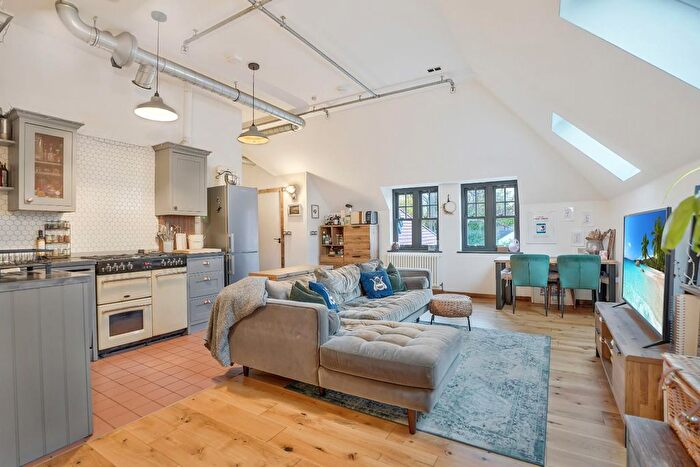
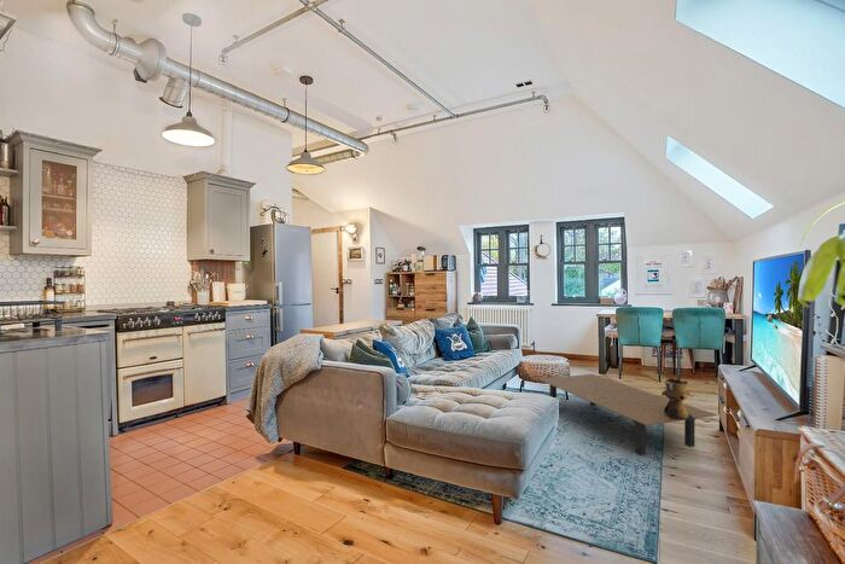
+ ceramic vessel [660,377,698,421]
+ coffee table [537,373,718,457]
